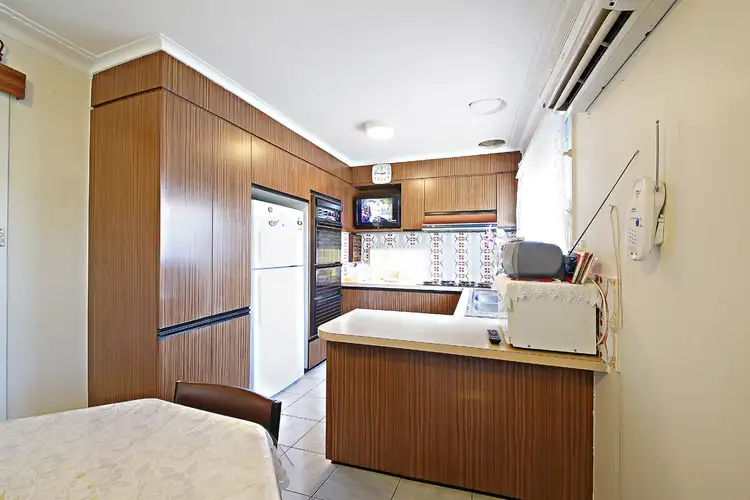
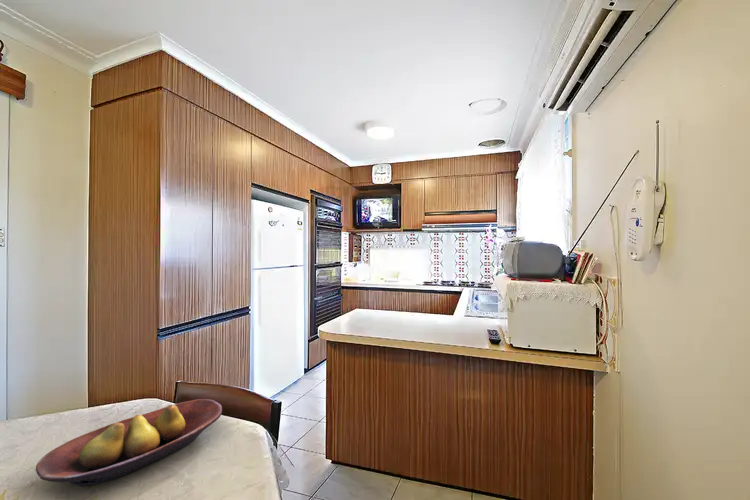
+ fruit bowl [35,398,223,488]
